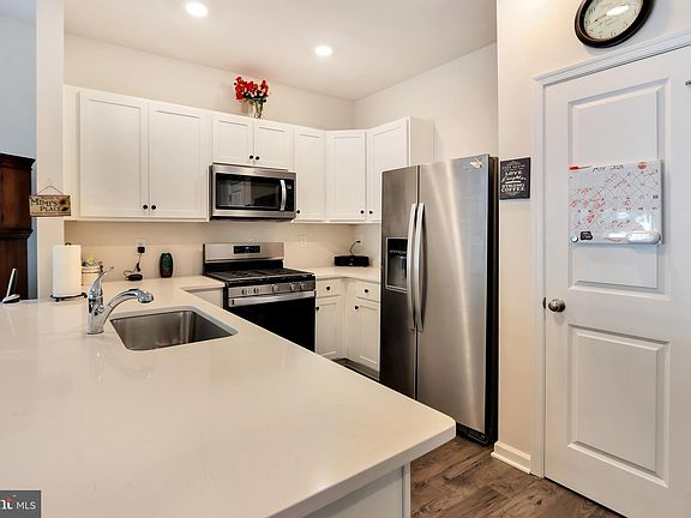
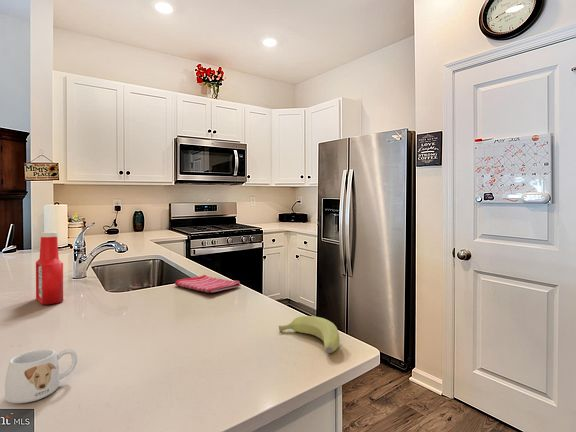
+ dish towel [174,274,242,294]
+ banana [278,315,341,354]
+ mug [4,348,78,404]
+ soap bottle [35,231,64,305]
